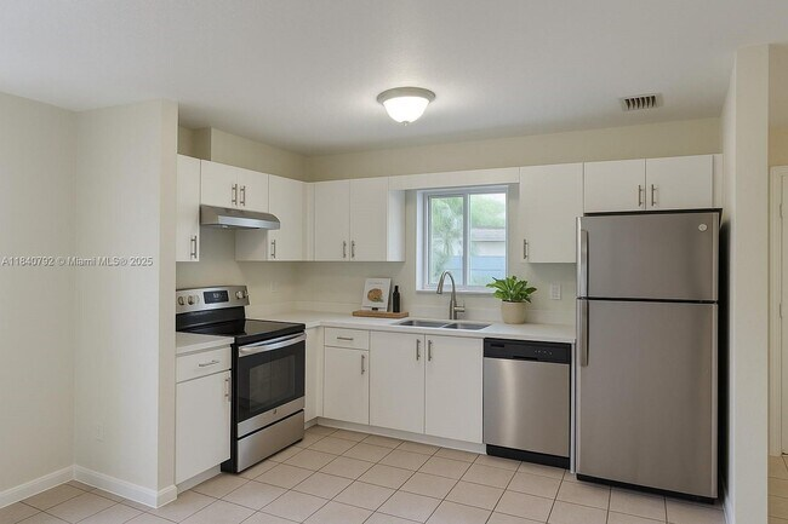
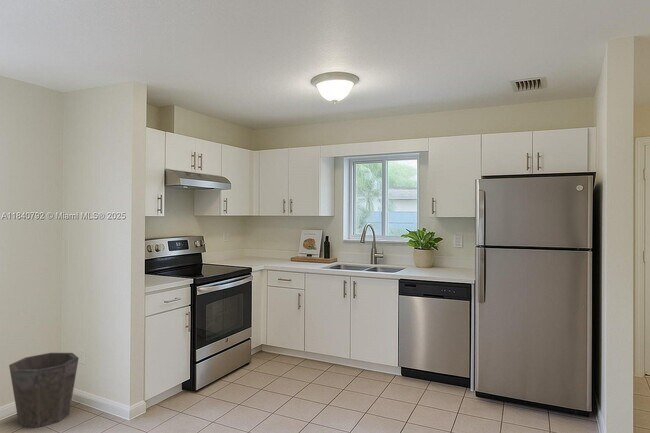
+ waste bin [8,352,80,428]
